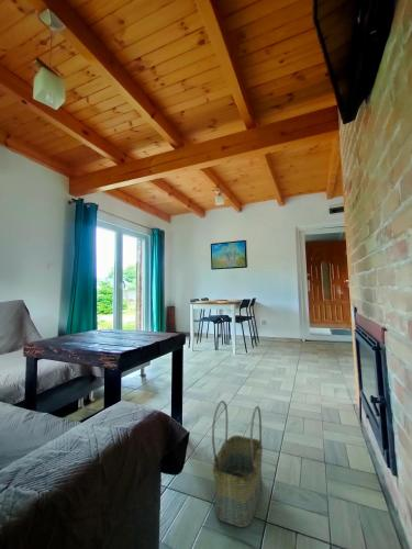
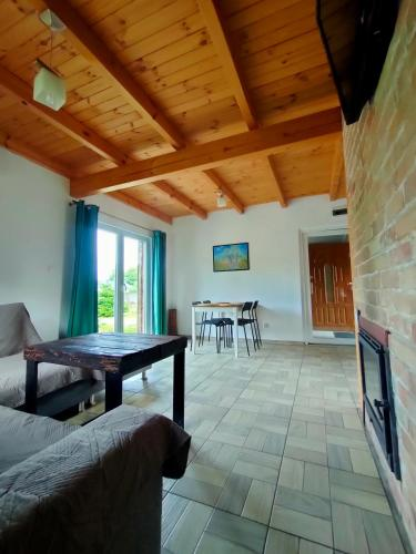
- basket [211,400,264,528]
